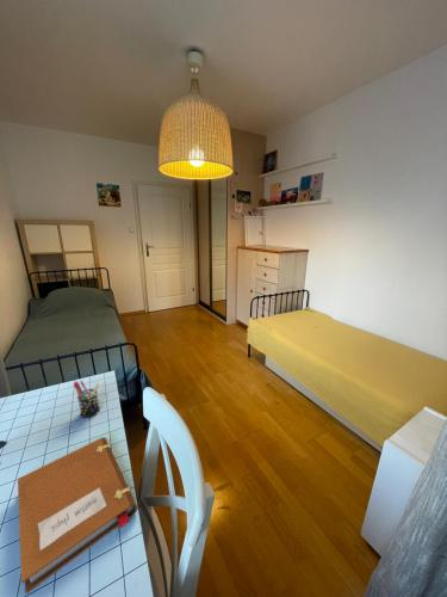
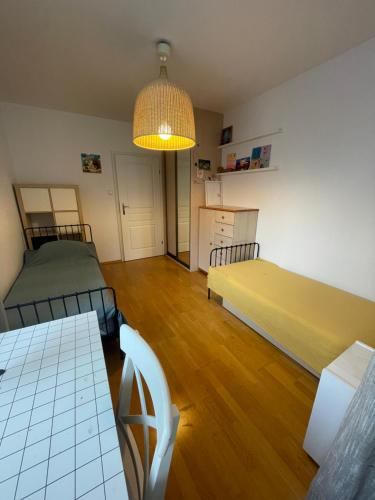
- pen holder [73,380,101,419]
- notebook [17,436,138,595]
